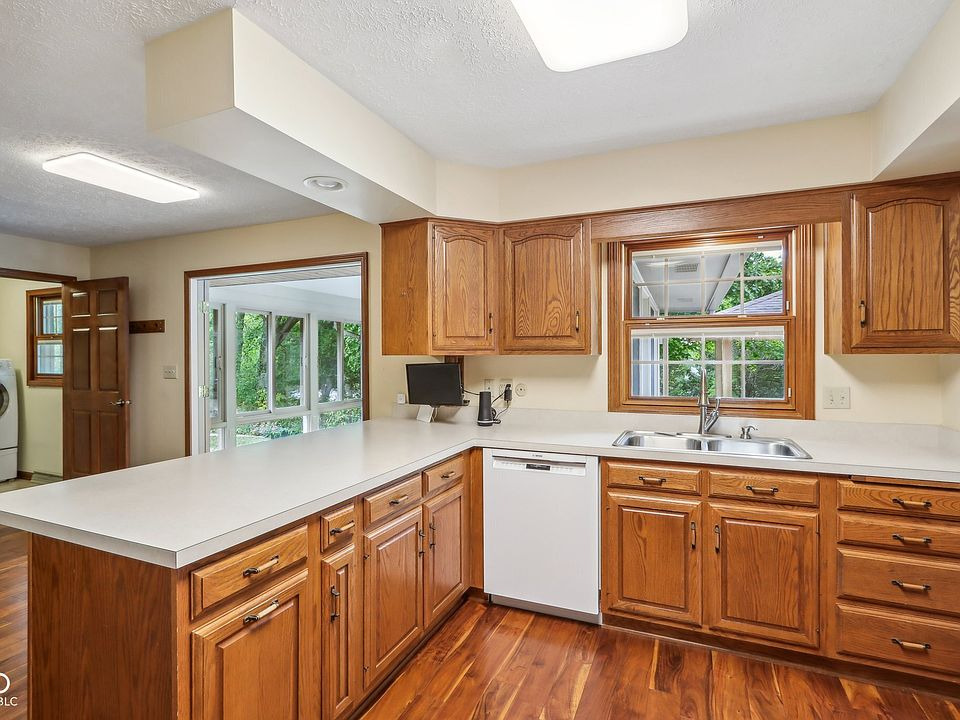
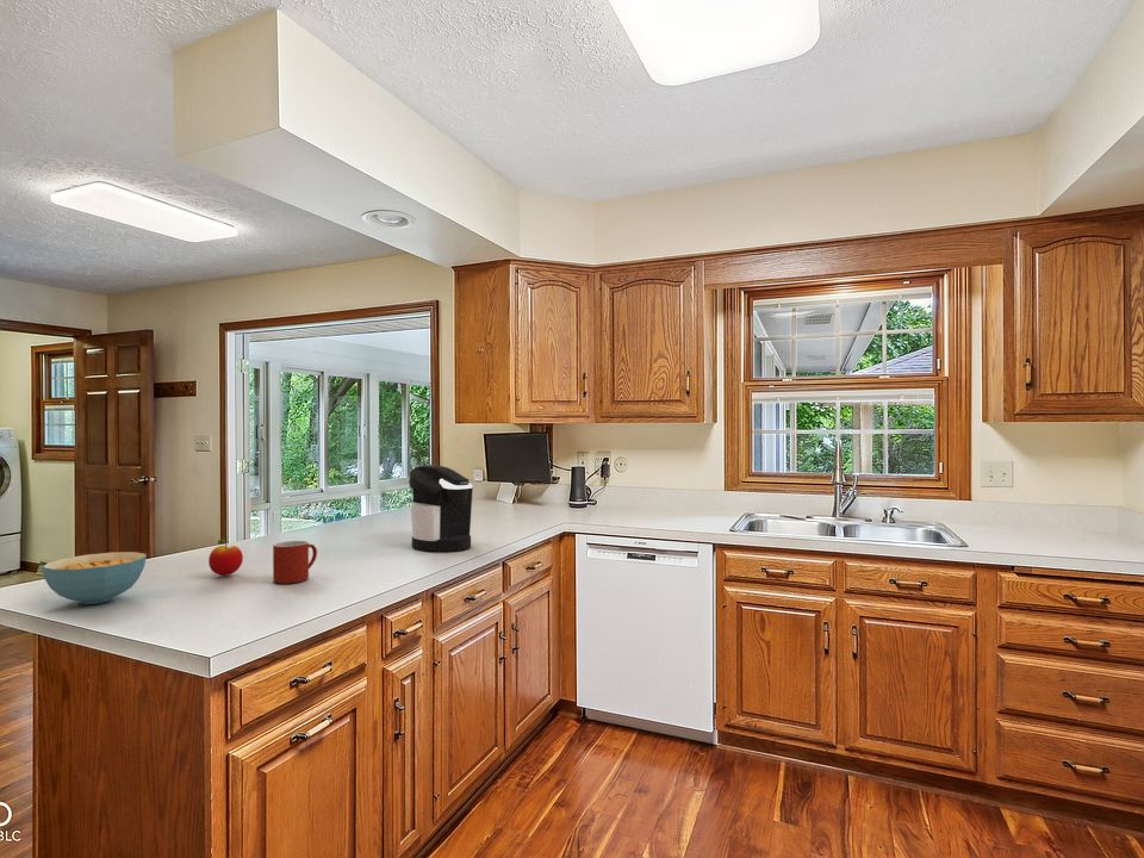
+ apple [207,537,244,577]
+ mug [272,540,318,585]
+ coffee maker [408,464,474,553]
+ cereal bowl [42,551,148,605]
